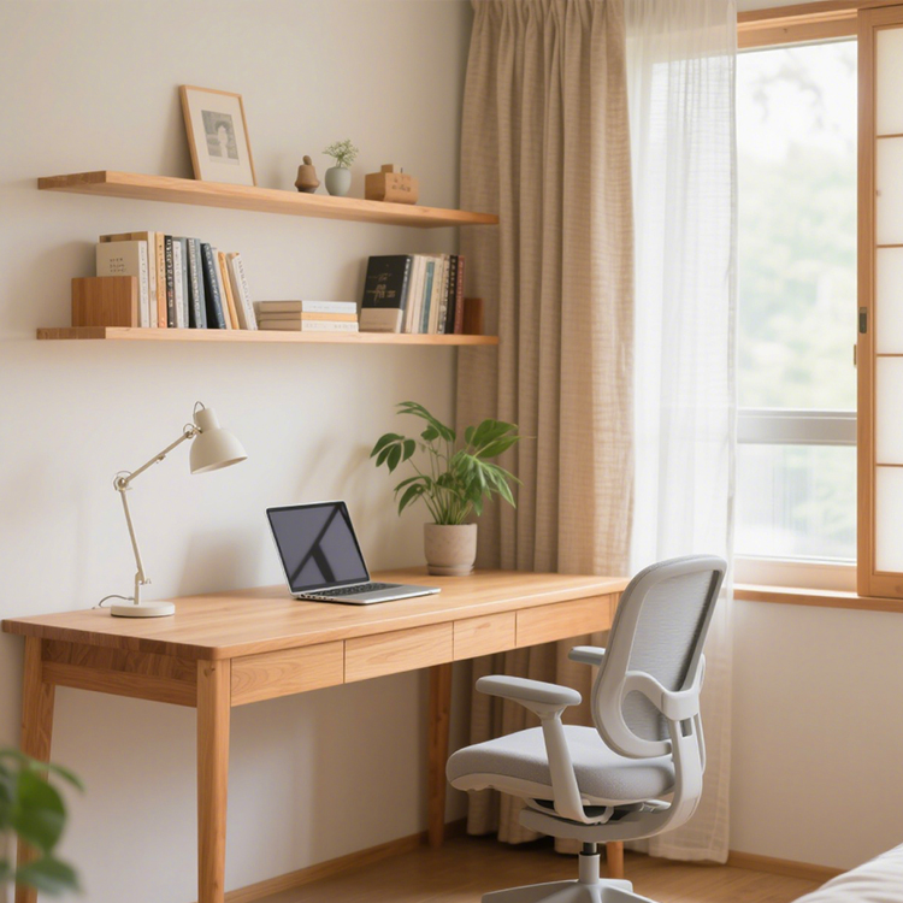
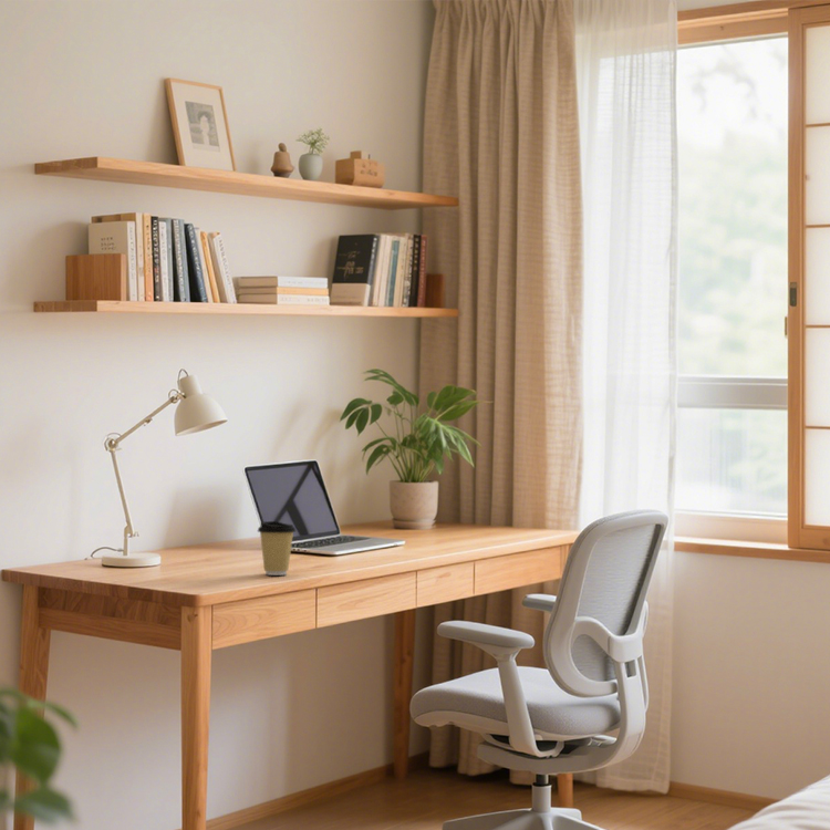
+ coffee cup [257,520,297,577]
